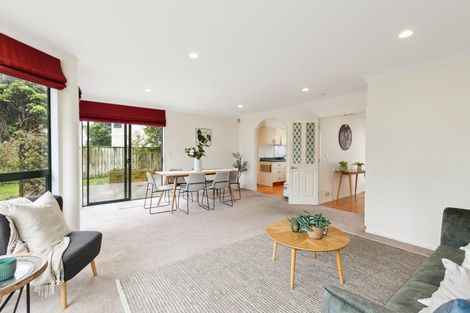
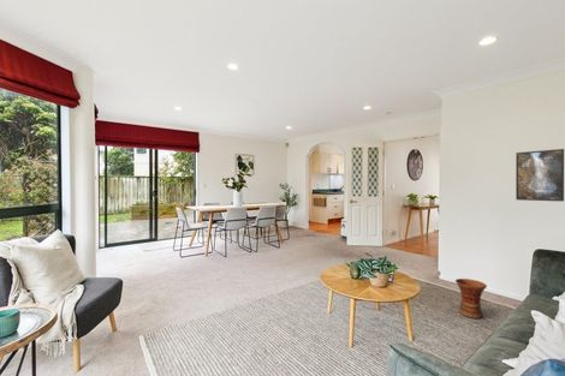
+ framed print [515,148,565,203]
+ vase [454,277,488,320]
